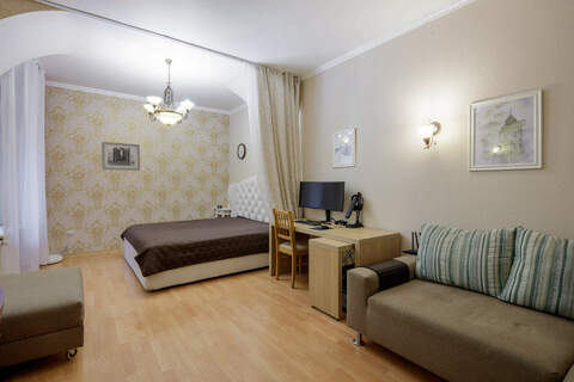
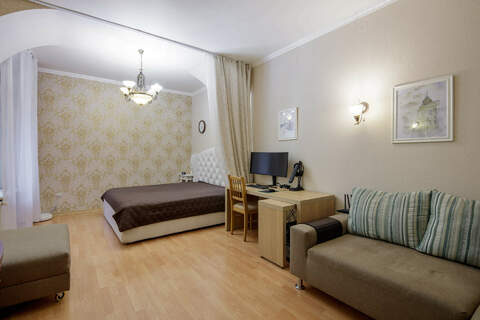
- wall art [100,141,141,172]
